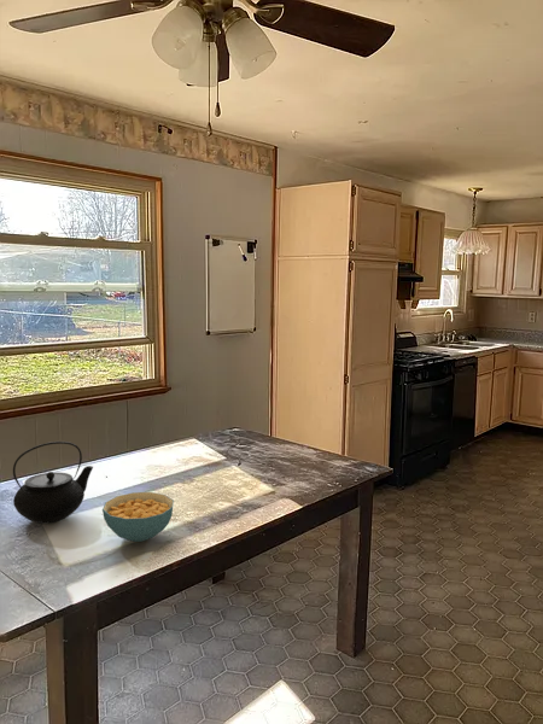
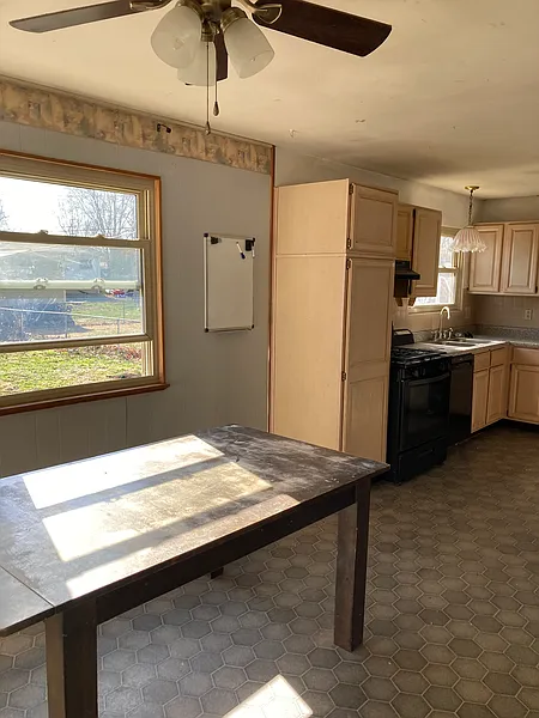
- teapot [12,440,94,525]
- cereal bowl [101,491,175,543]
